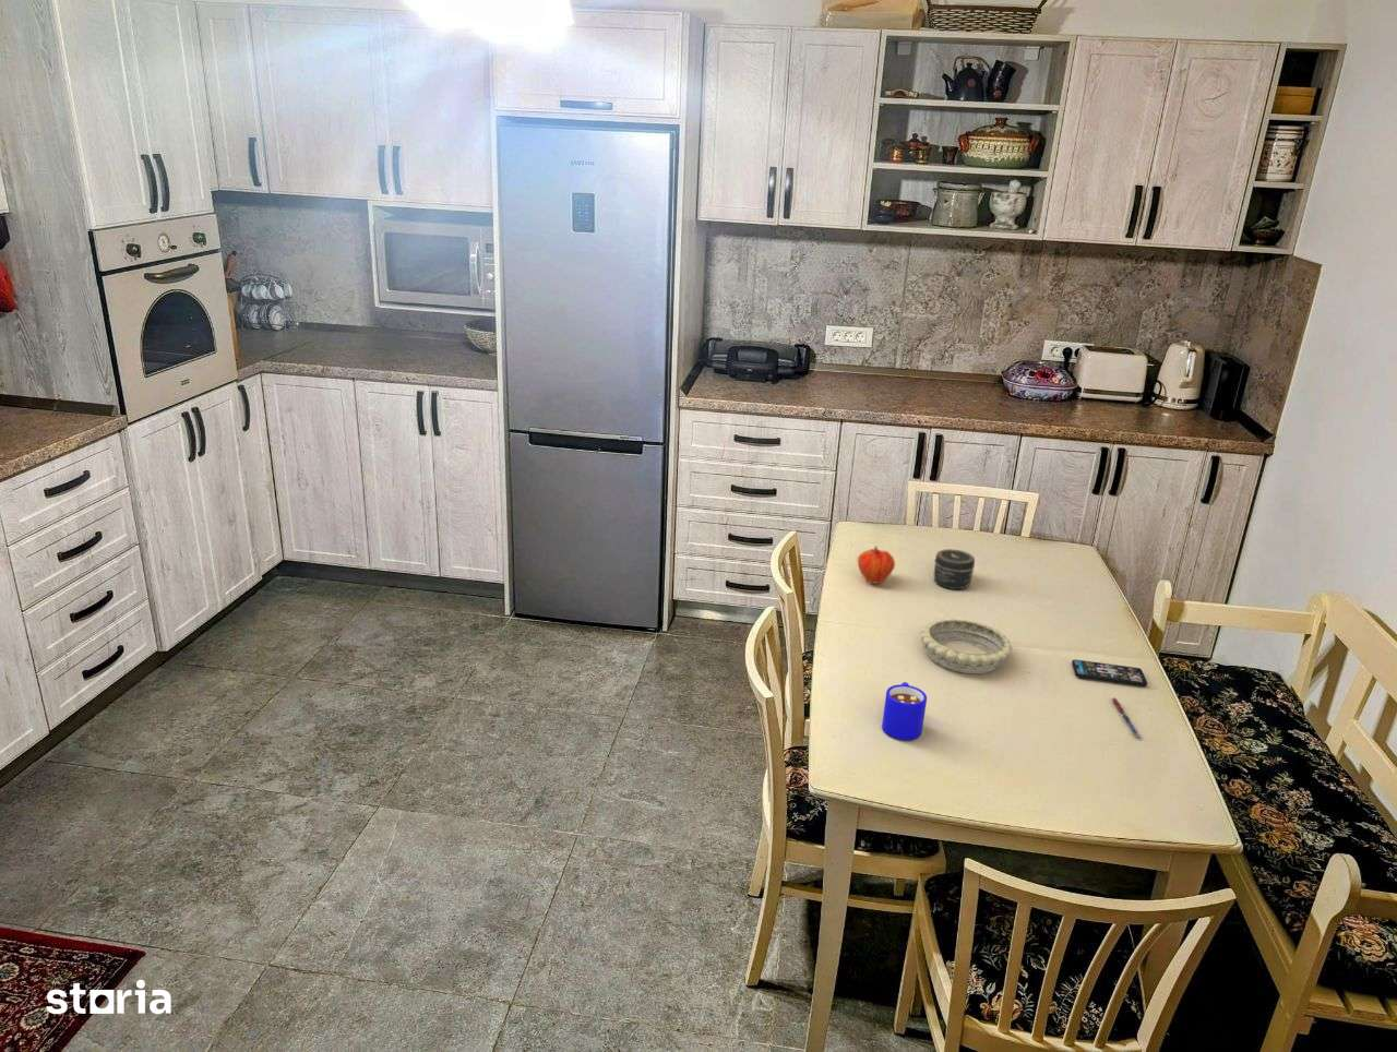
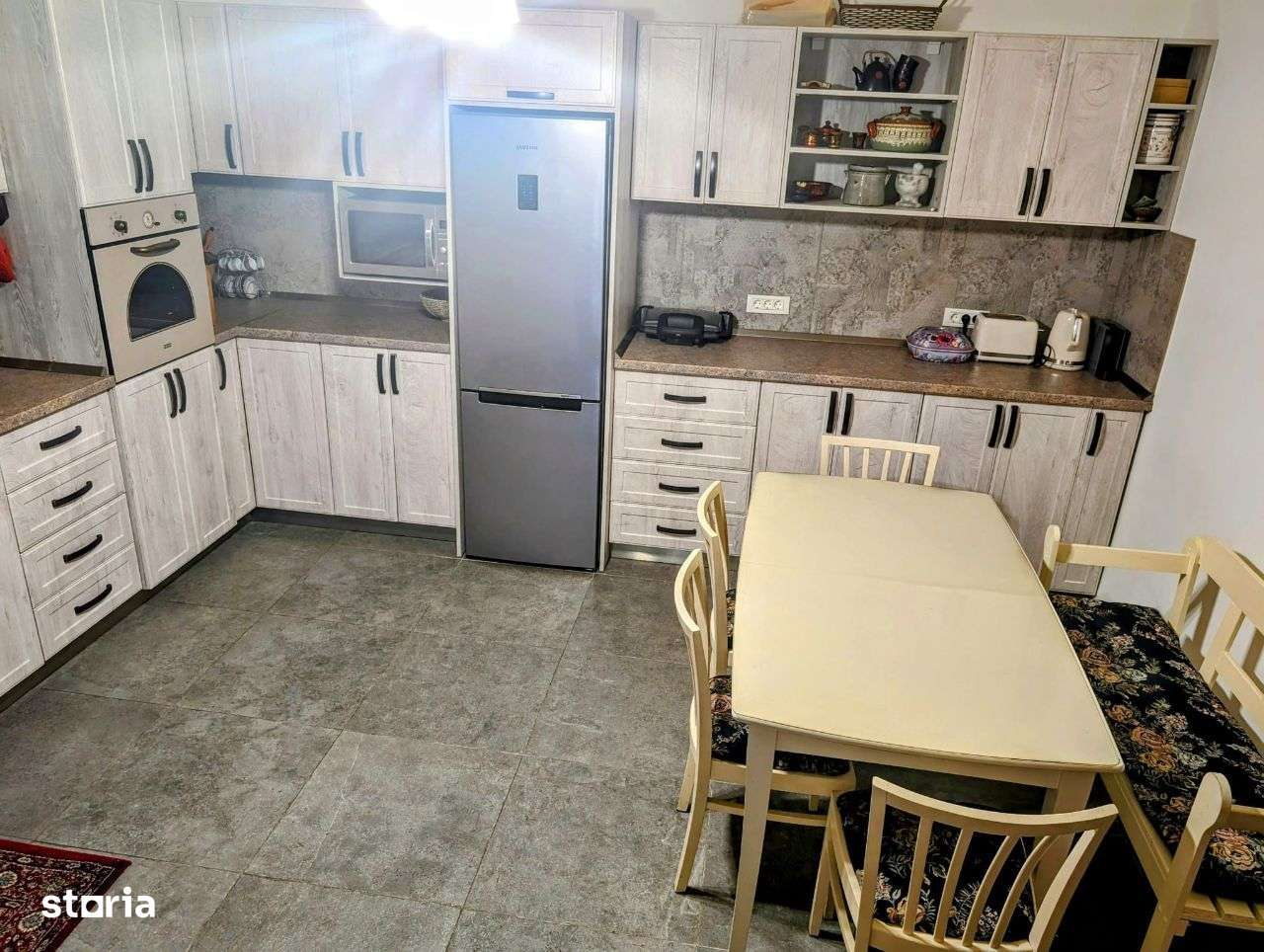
- mug [881,681,927,741]
- decorative bowl [918,618,1012,674]
- jar [932,548,976,590]
- fruit [857,545,896,585]
- pen [1110,696,1143,739]
- smartphone [1071,658,1148,687]
